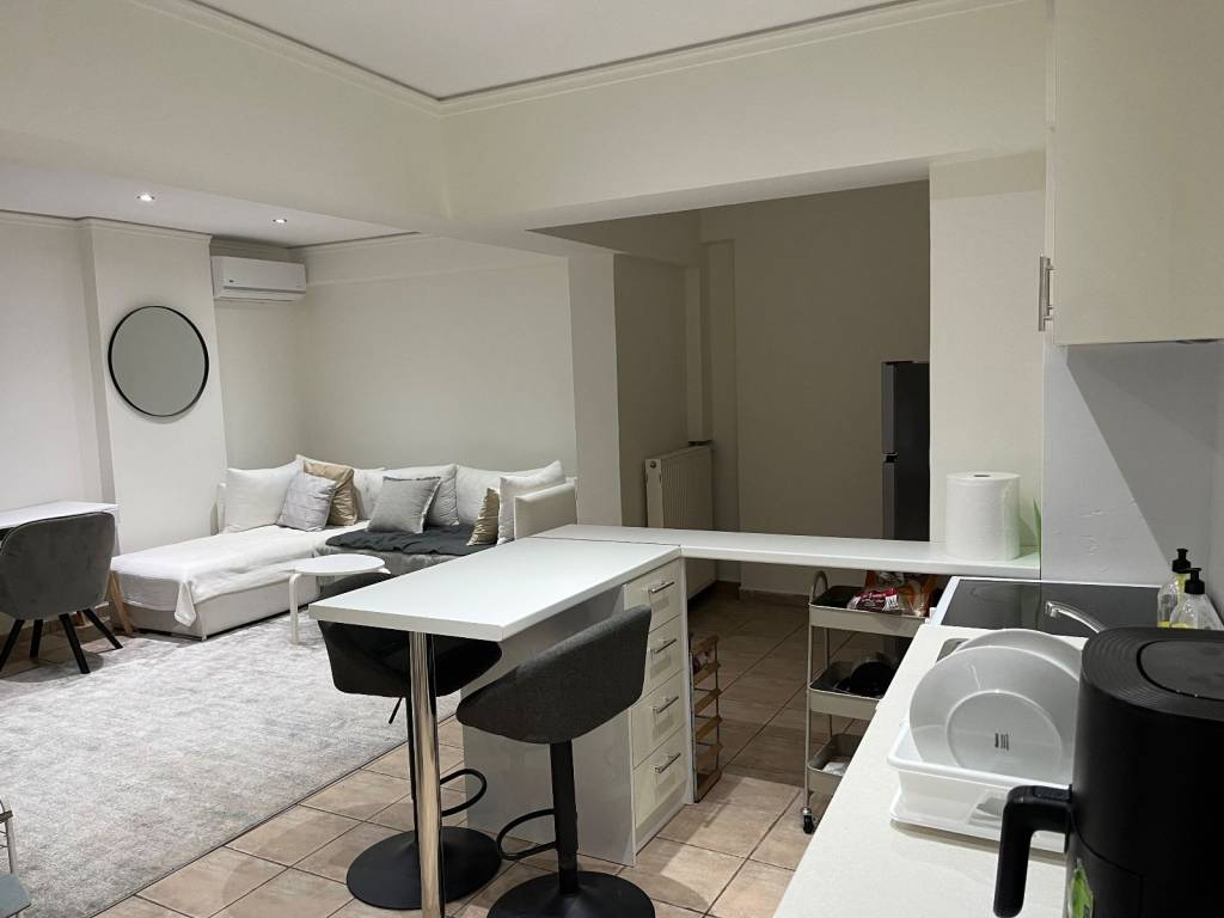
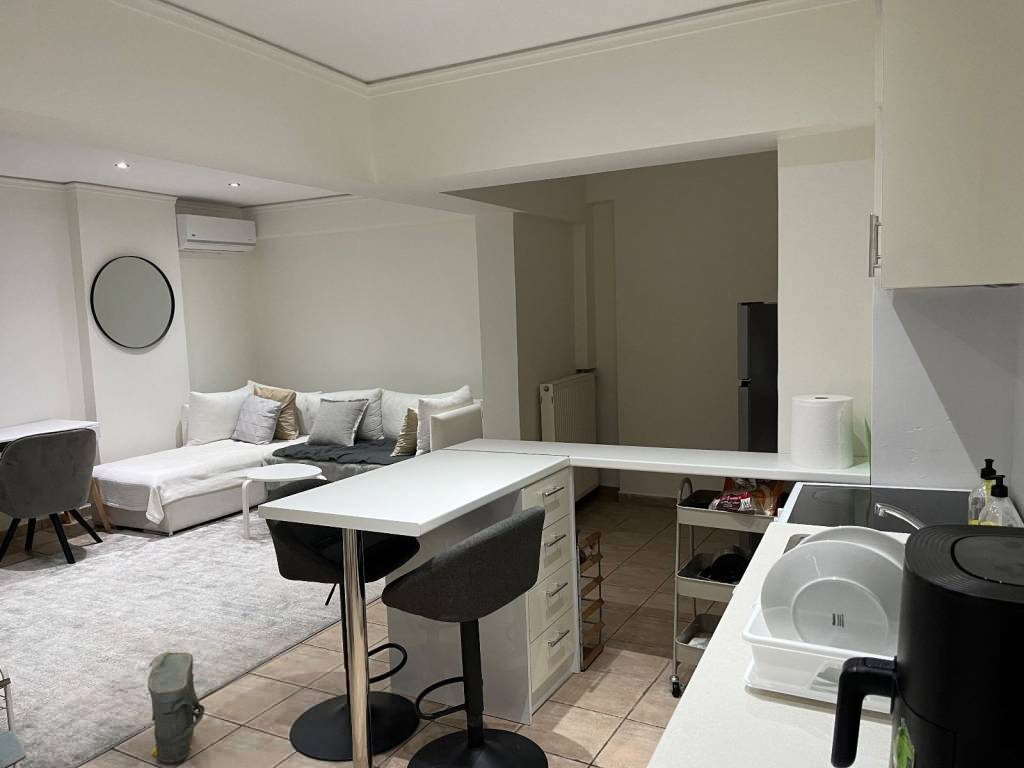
+ bag [147,651,206,765]
